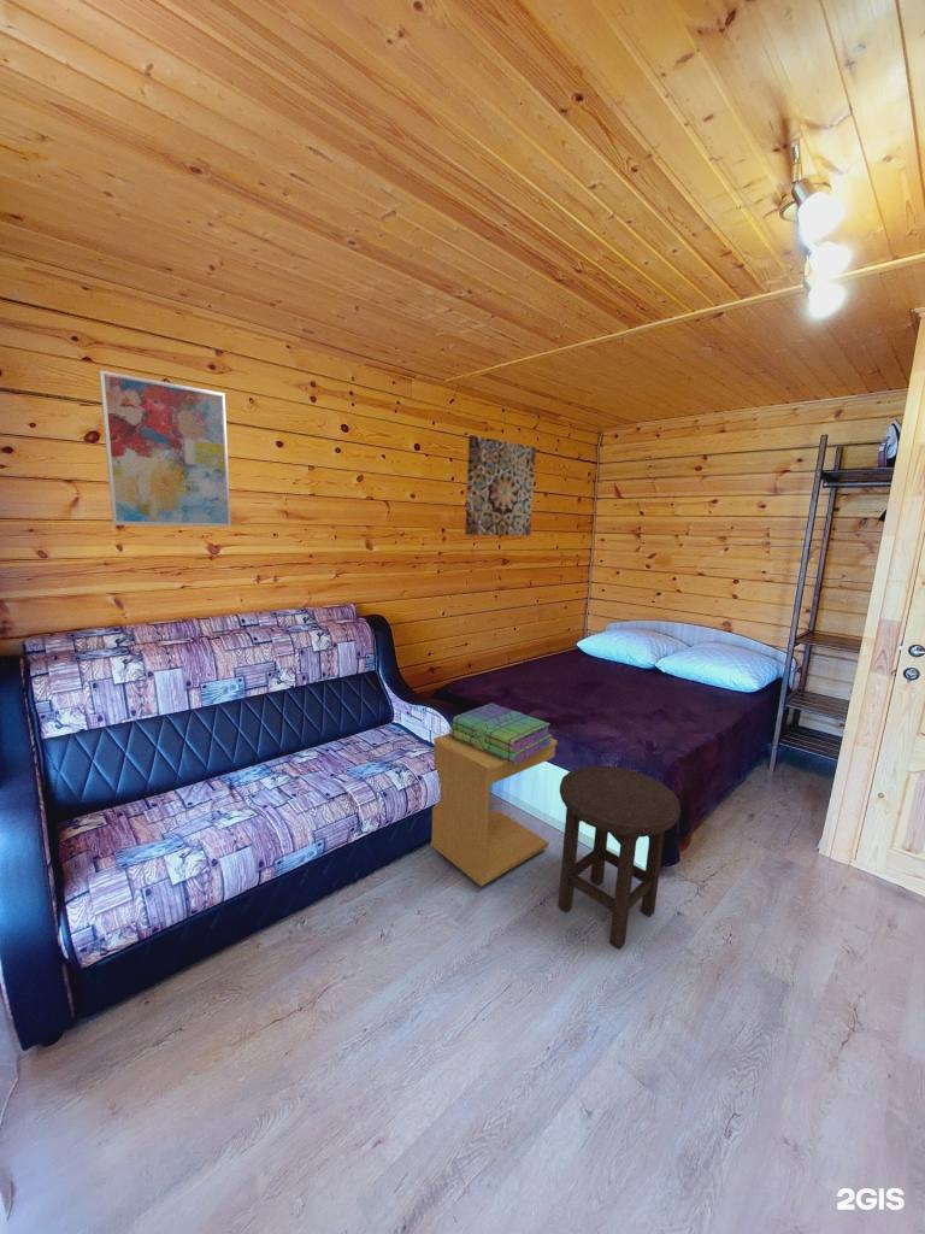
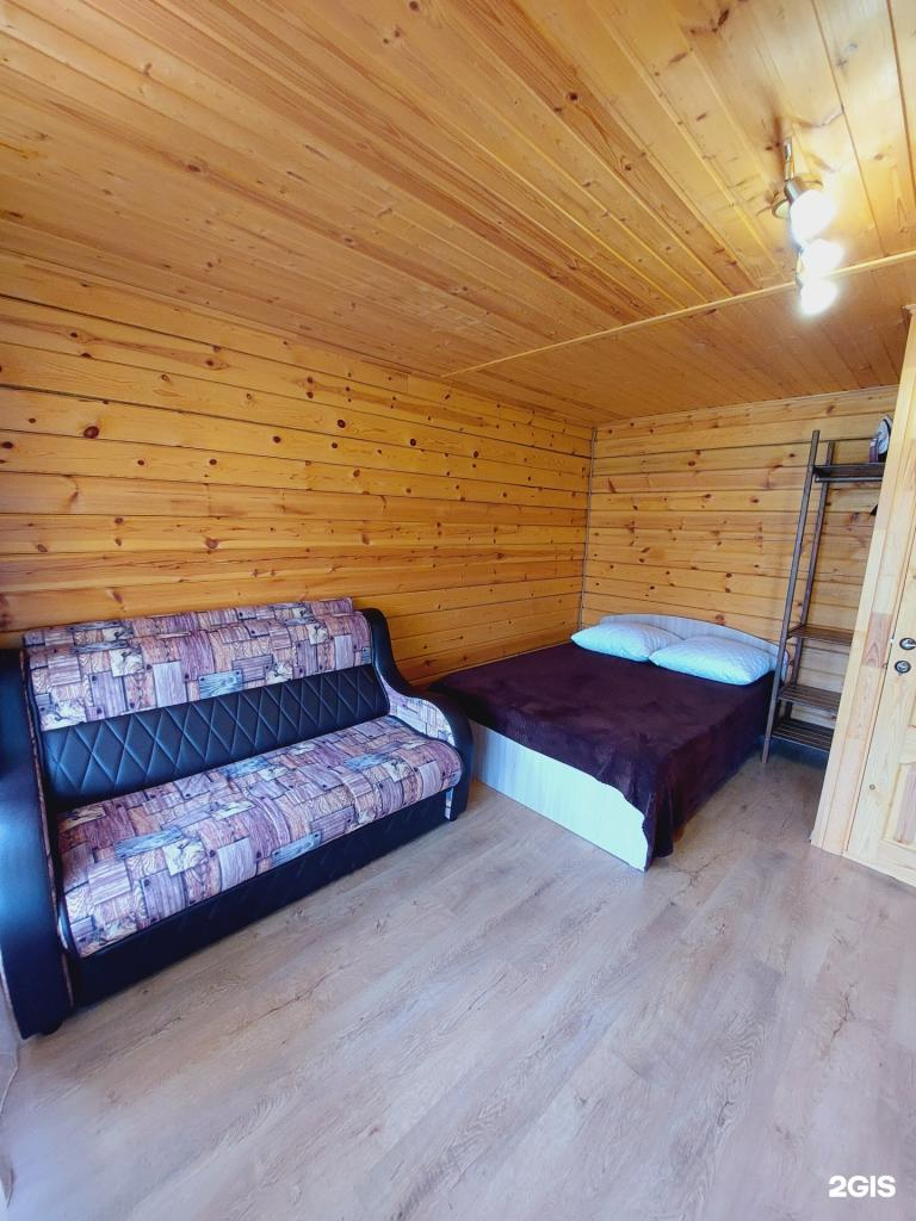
- stack of books [448,703,554,764]
- wall art [464,434,537,537]
- wall art [98,369,232,528]
- stool [558,764,682,951]
- side table [430,733,558,887]
